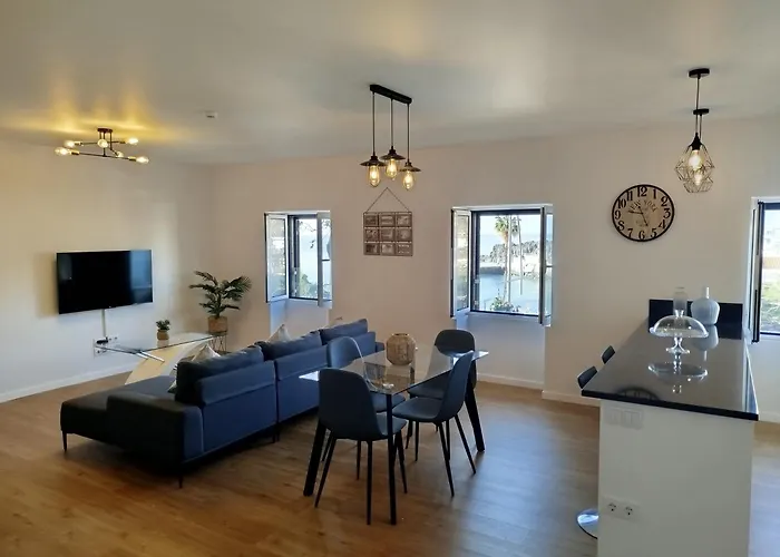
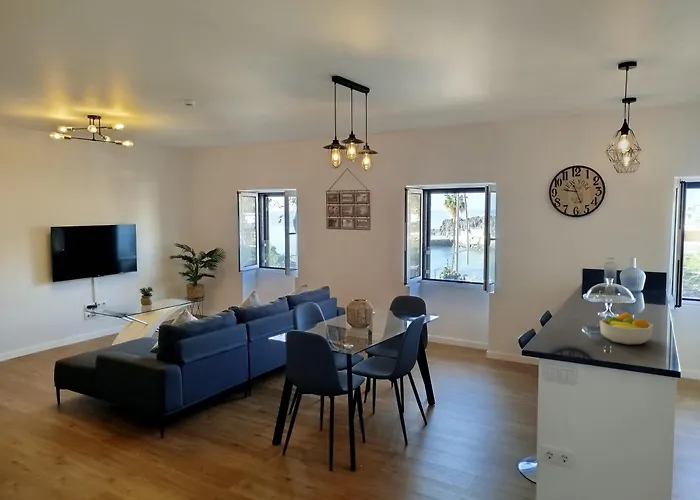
+ fruit bowl [599,311,654,345]
